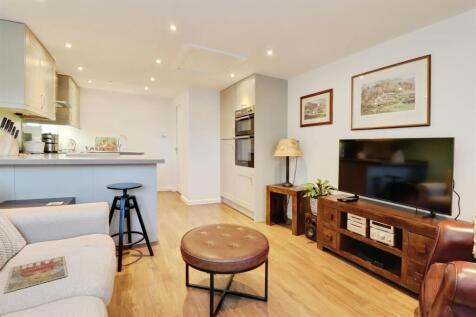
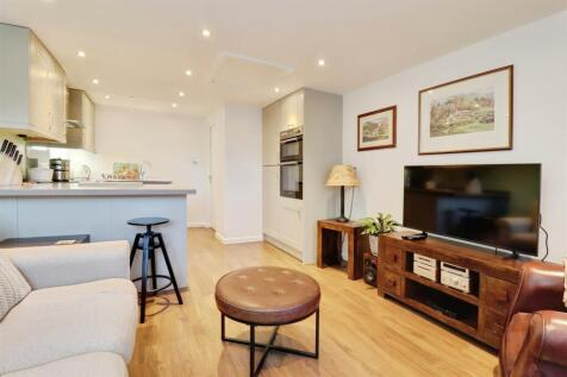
- magazine [3,255,68,294]
